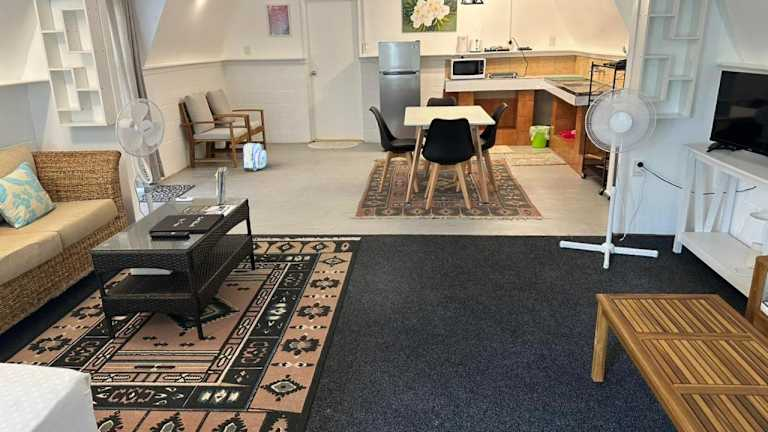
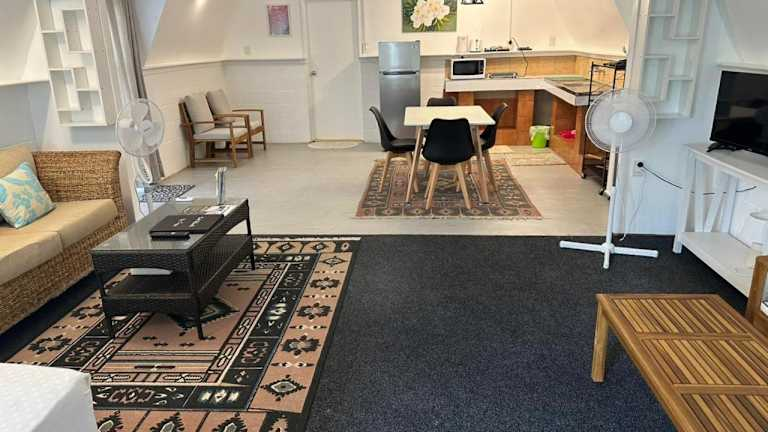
- backpack [242,142,268,172]
